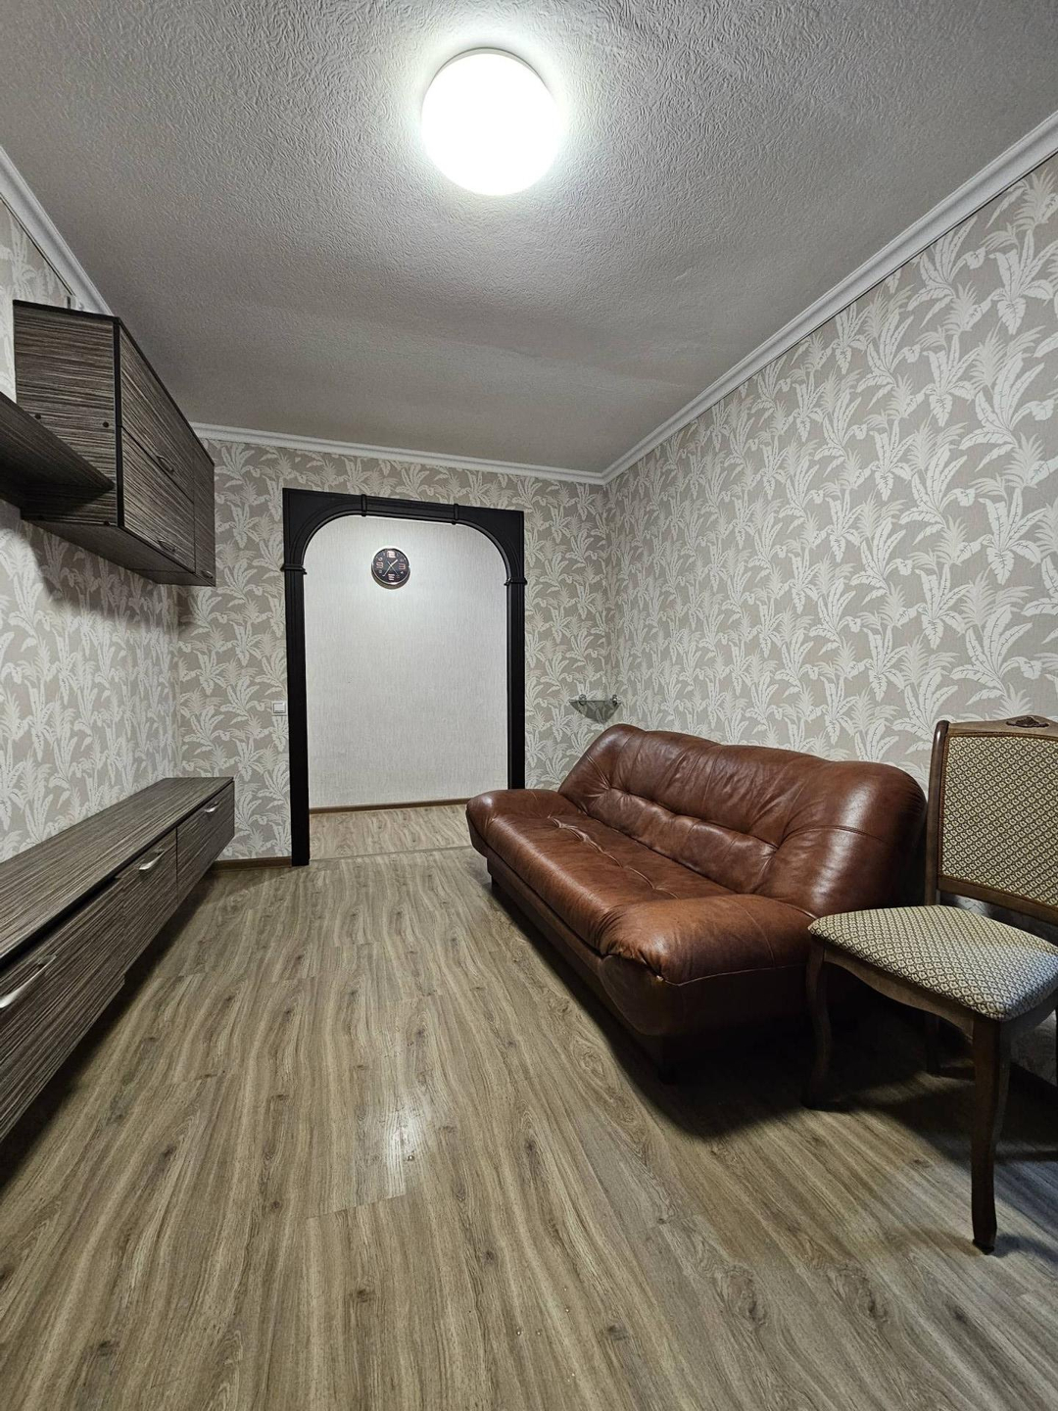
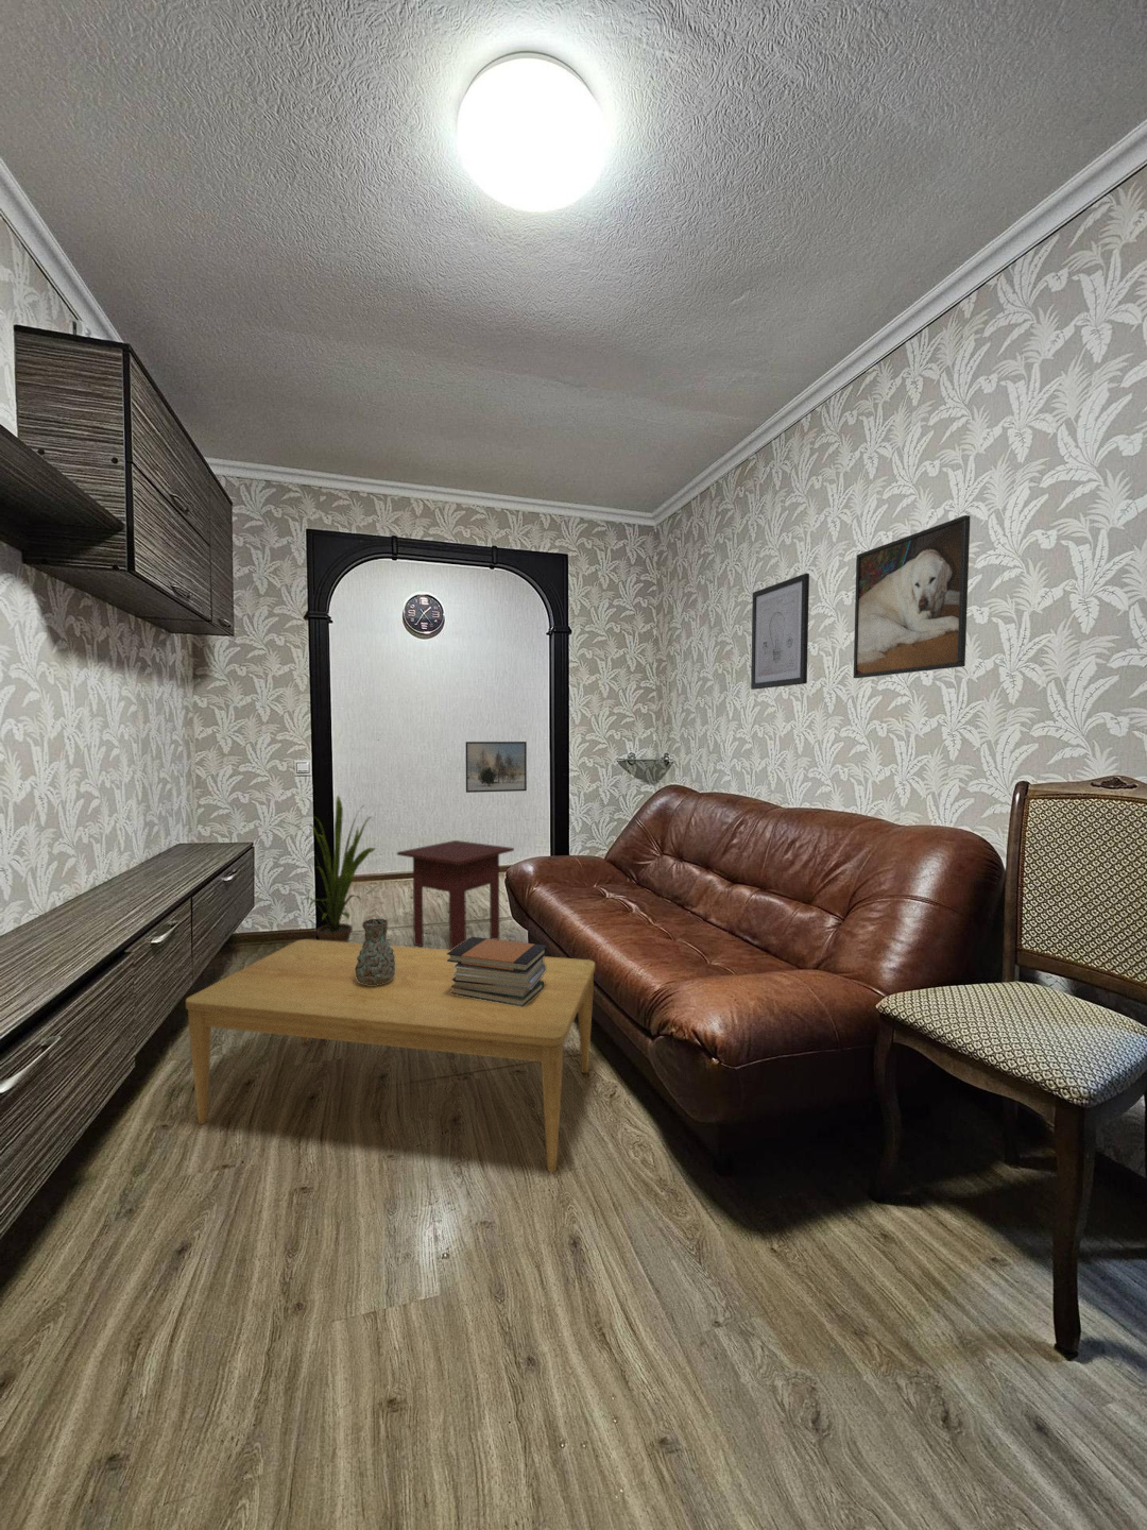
+ house plant [283,794,377,942]
+ coffee table [184,938,596,1173]
+ decorative vase [354,918,396,985]
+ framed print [464,741,528,794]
+ wall art [749,572,811,690]
+ book stack [446,936,548,1007]
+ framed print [853,514,971,679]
+ side table [396,840,516,949]
